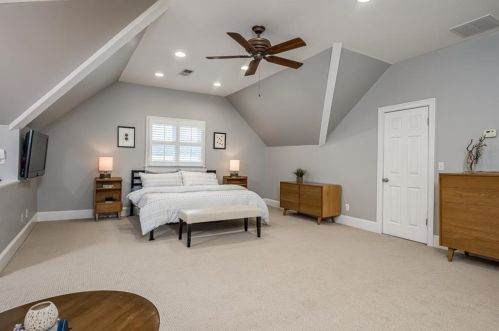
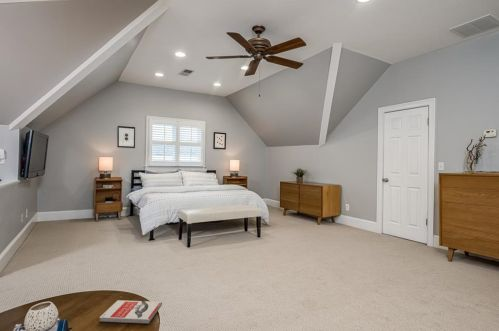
+ book [98,299,163,325]
